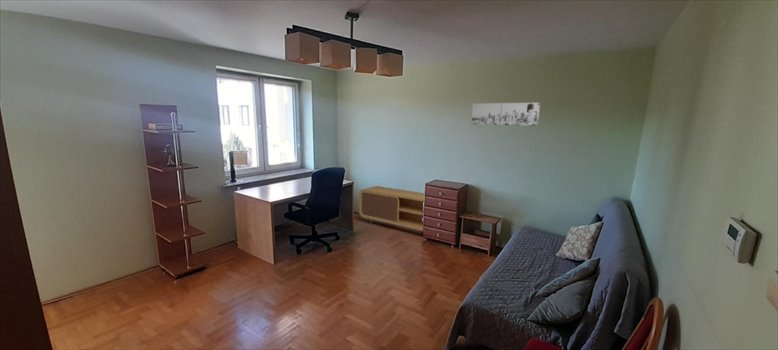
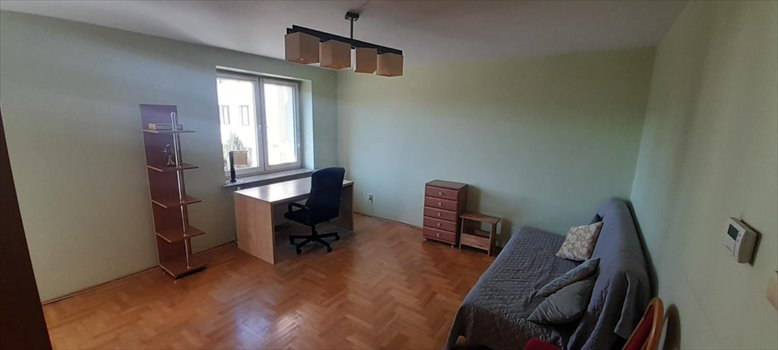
- tv stand [358,185,426,232]
- wall art [470,101,541,127]
